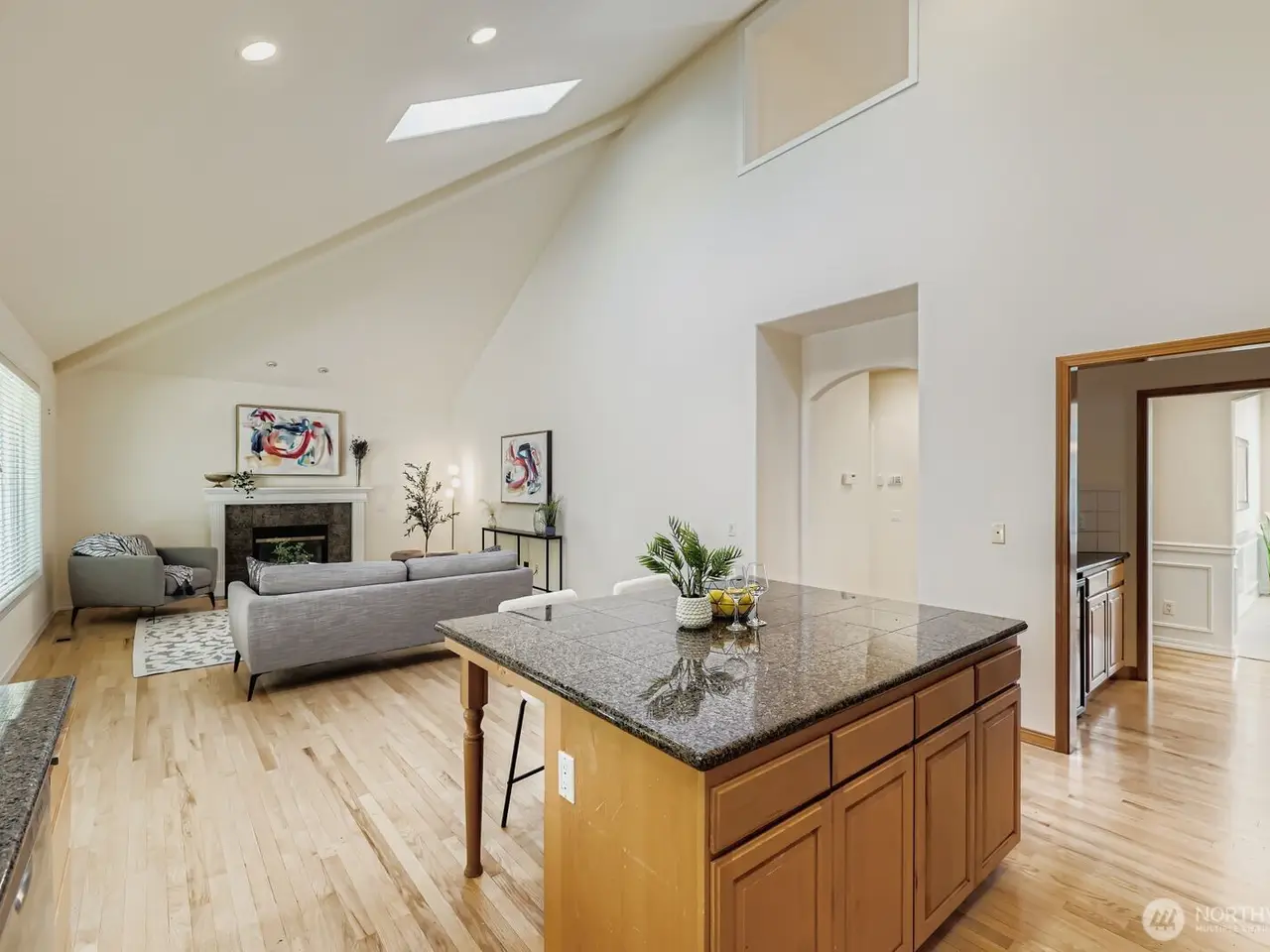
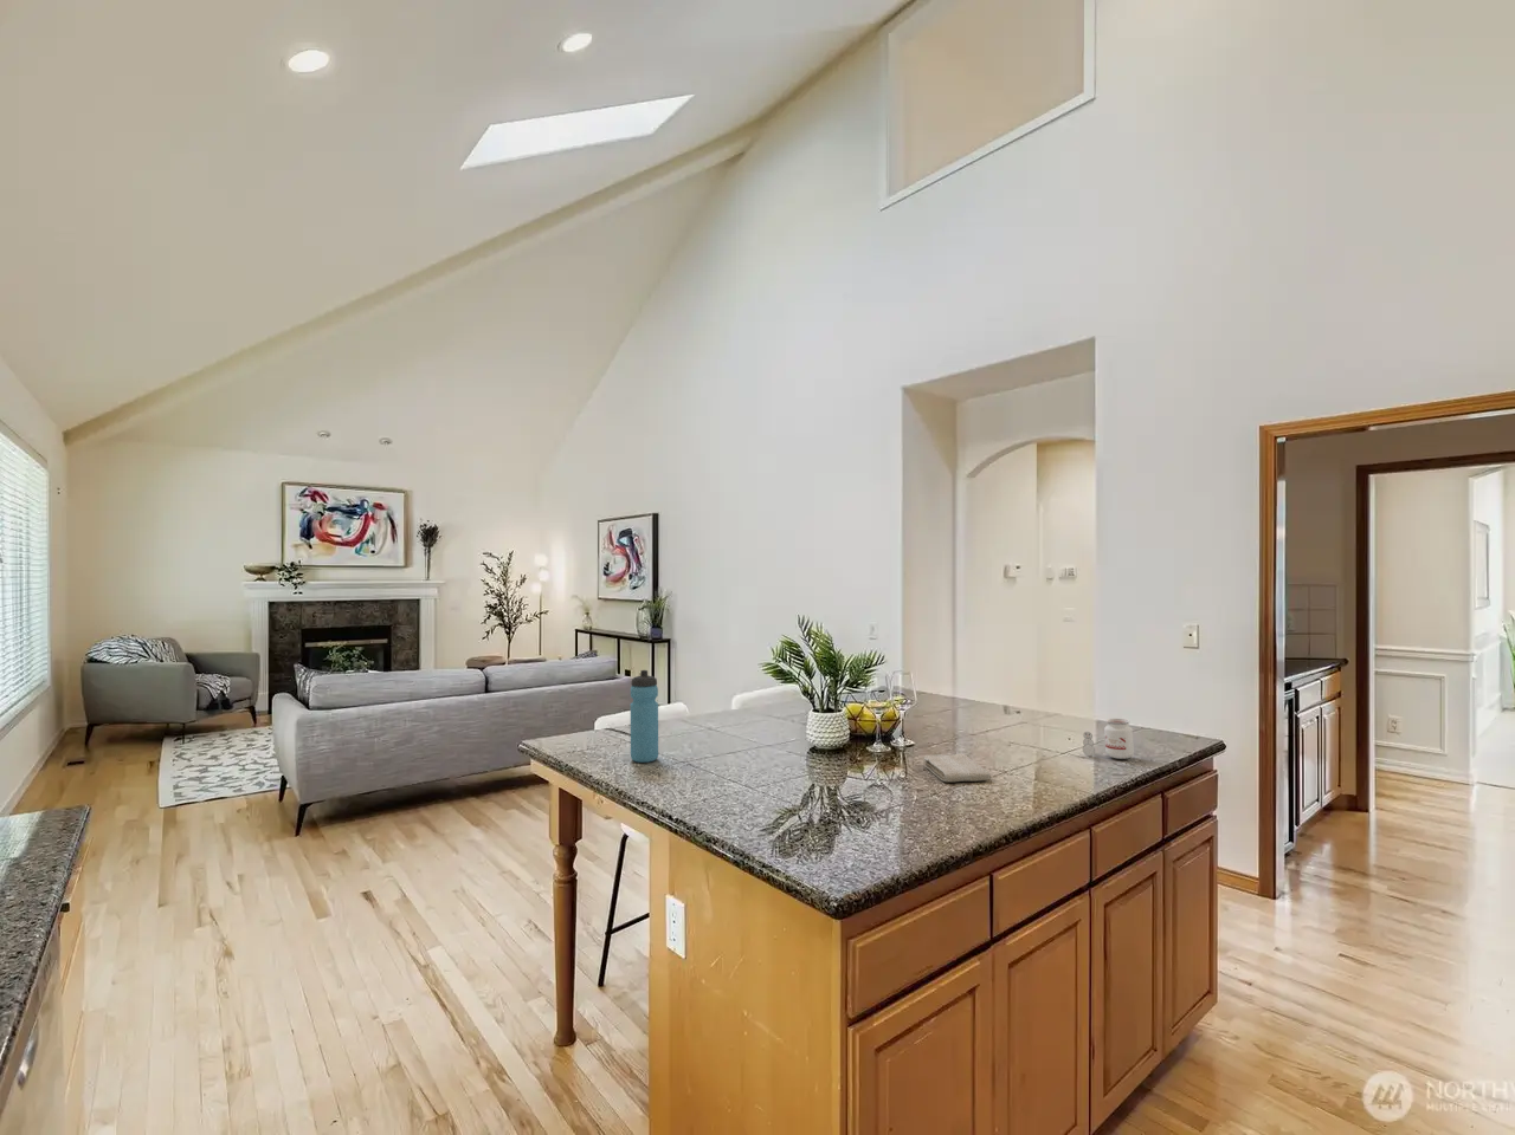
+ water bottle [630,669,660,764]
+ washcloth [922,753,991,782]
+ candle [1082,718,1136,761]
